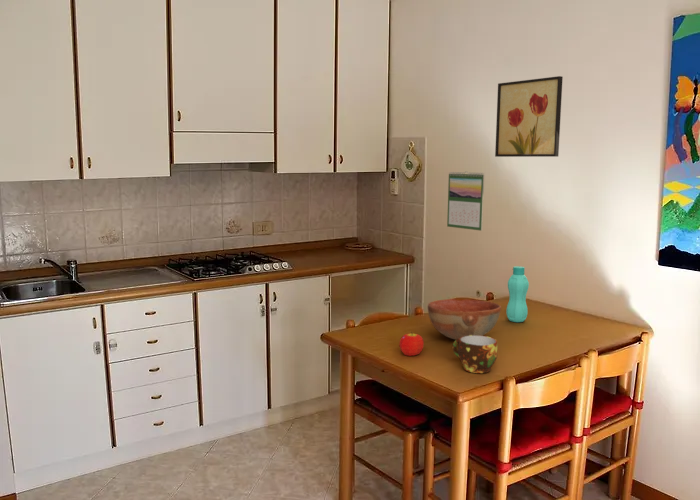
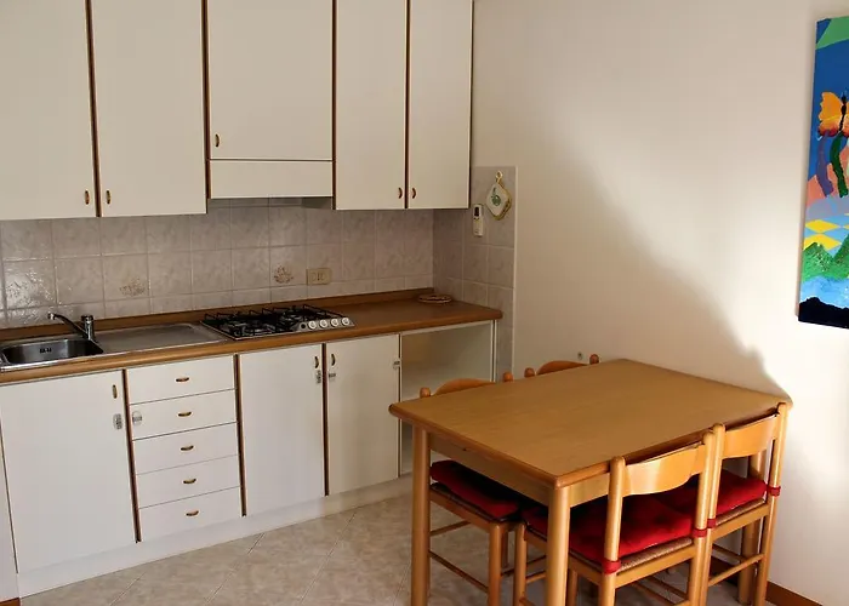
- bowl [427,298,502,340]
- wall art [494,75,564,158]
- cup [452,335,499,374]
- calendar [446,170,485,232]
- fruit [398,331,425,357]
- bottle [505,265,530,323]
